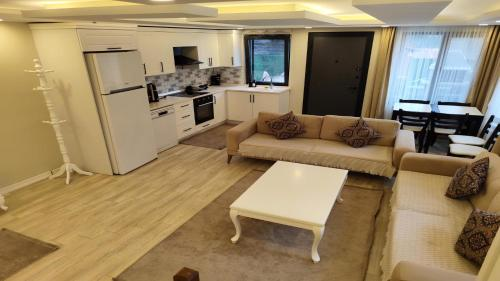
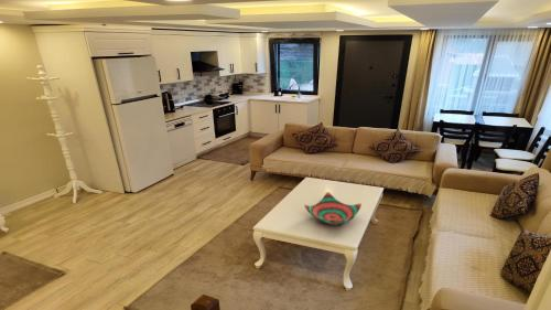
+ decorative bowl [303,191,363,226]
